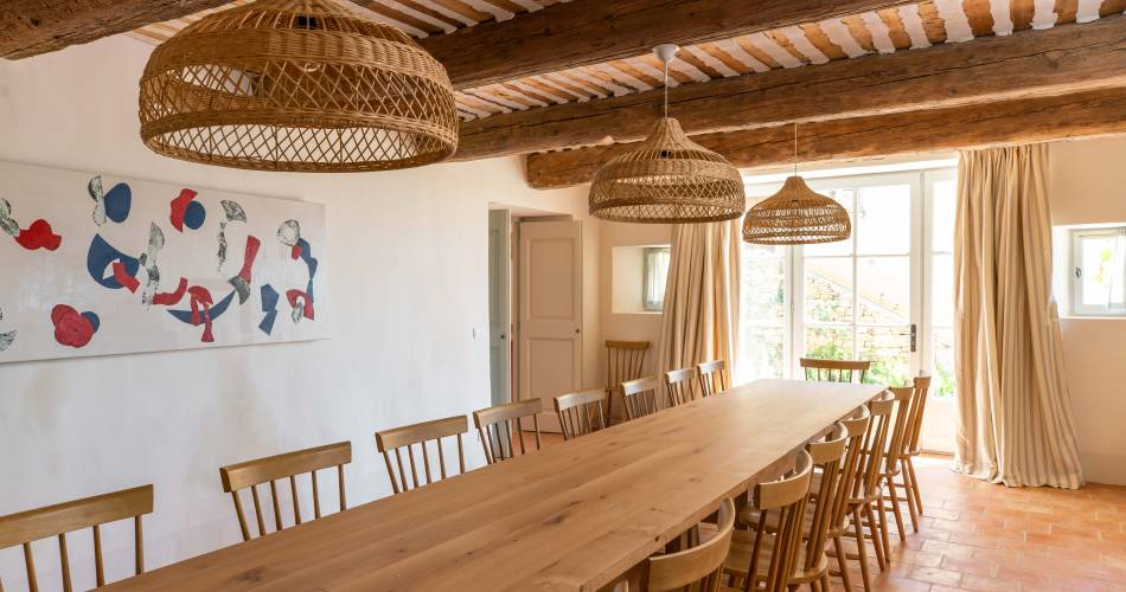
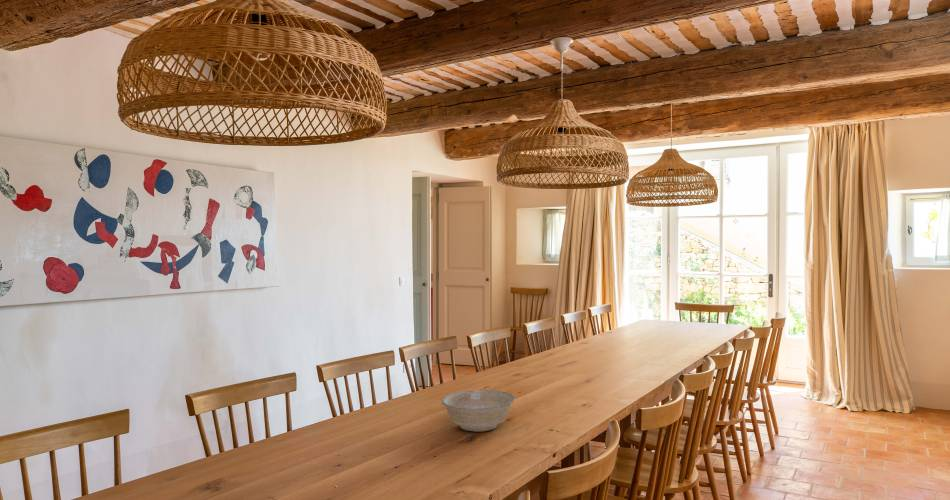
+ ceramic bowl [441,389,515,433]
